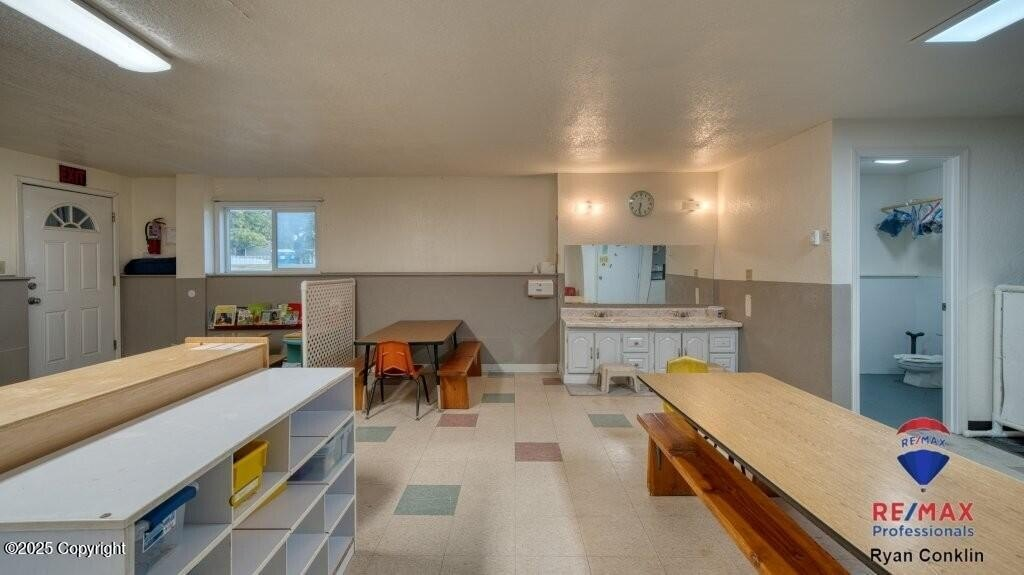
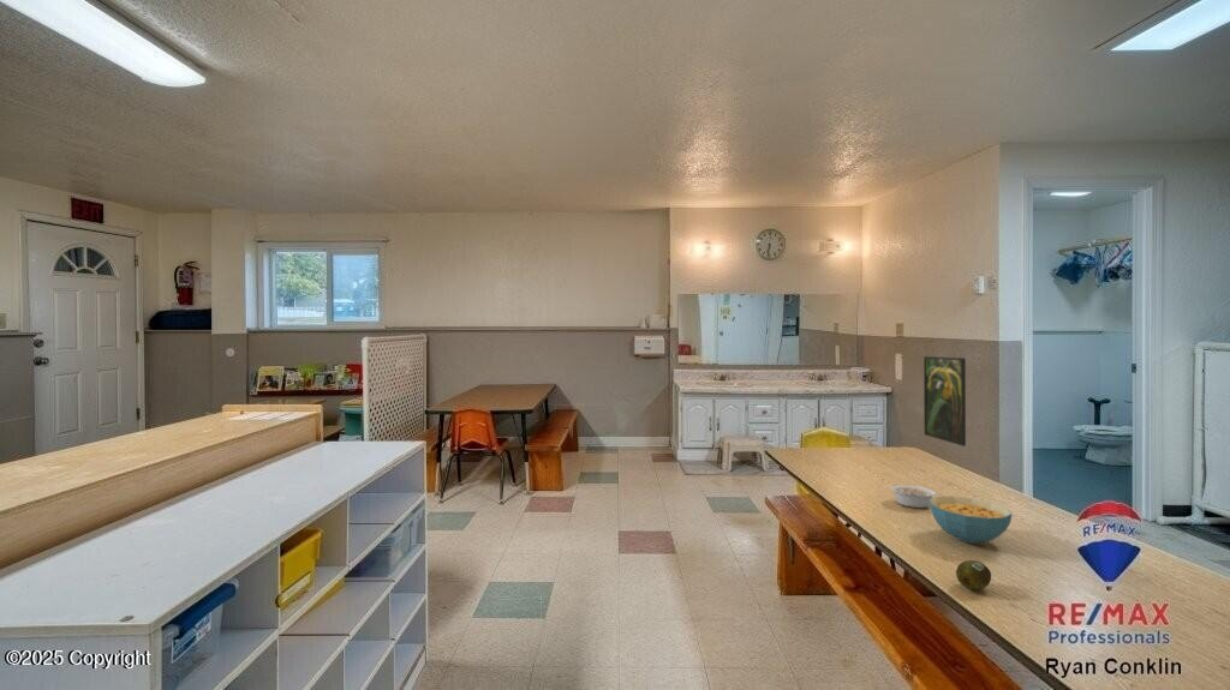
+ legume [889,485,944,509]
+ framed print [922,355,967,448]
+ fruit [955,559,992,592]
+ cereal bowl [929,494,1014,545]
